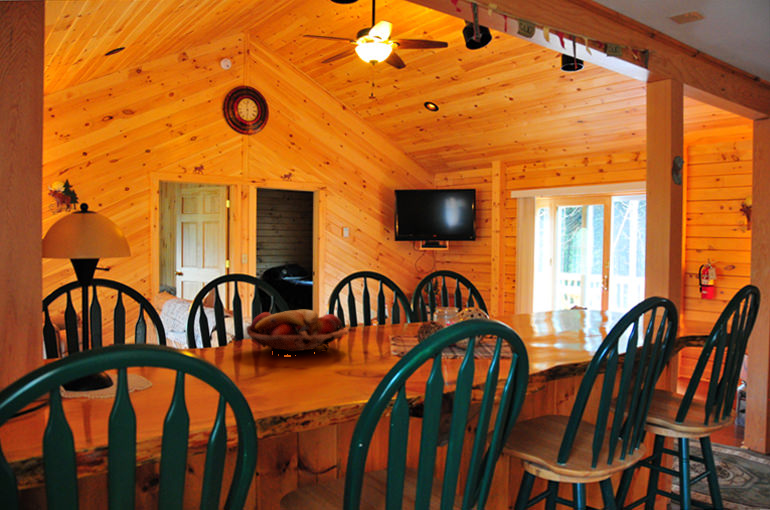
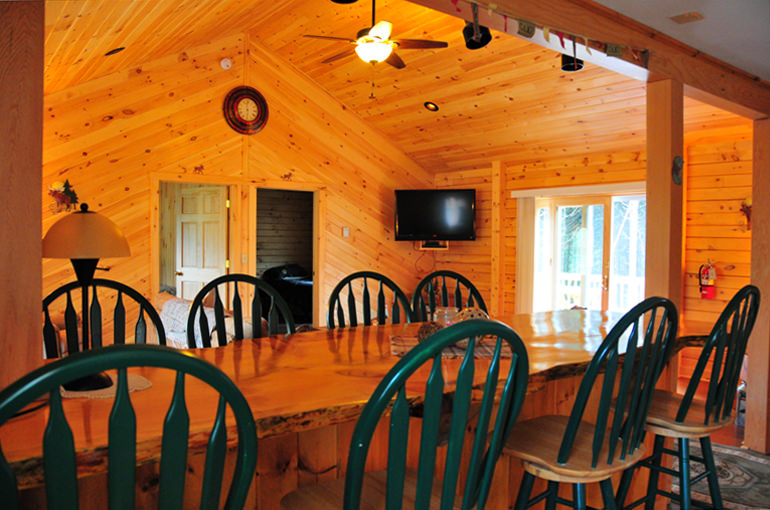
- fruit basket [245,309,349,357]
